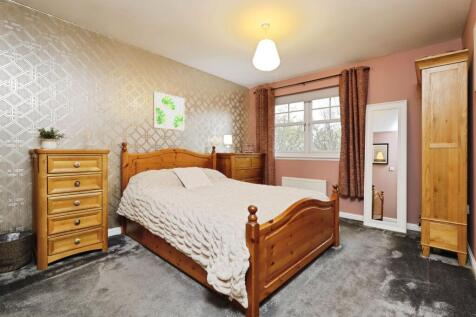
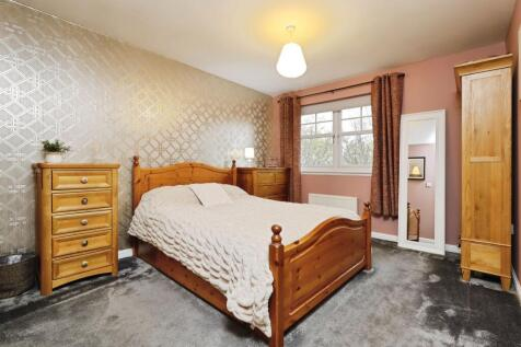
- wall art [152,91,185,131]
